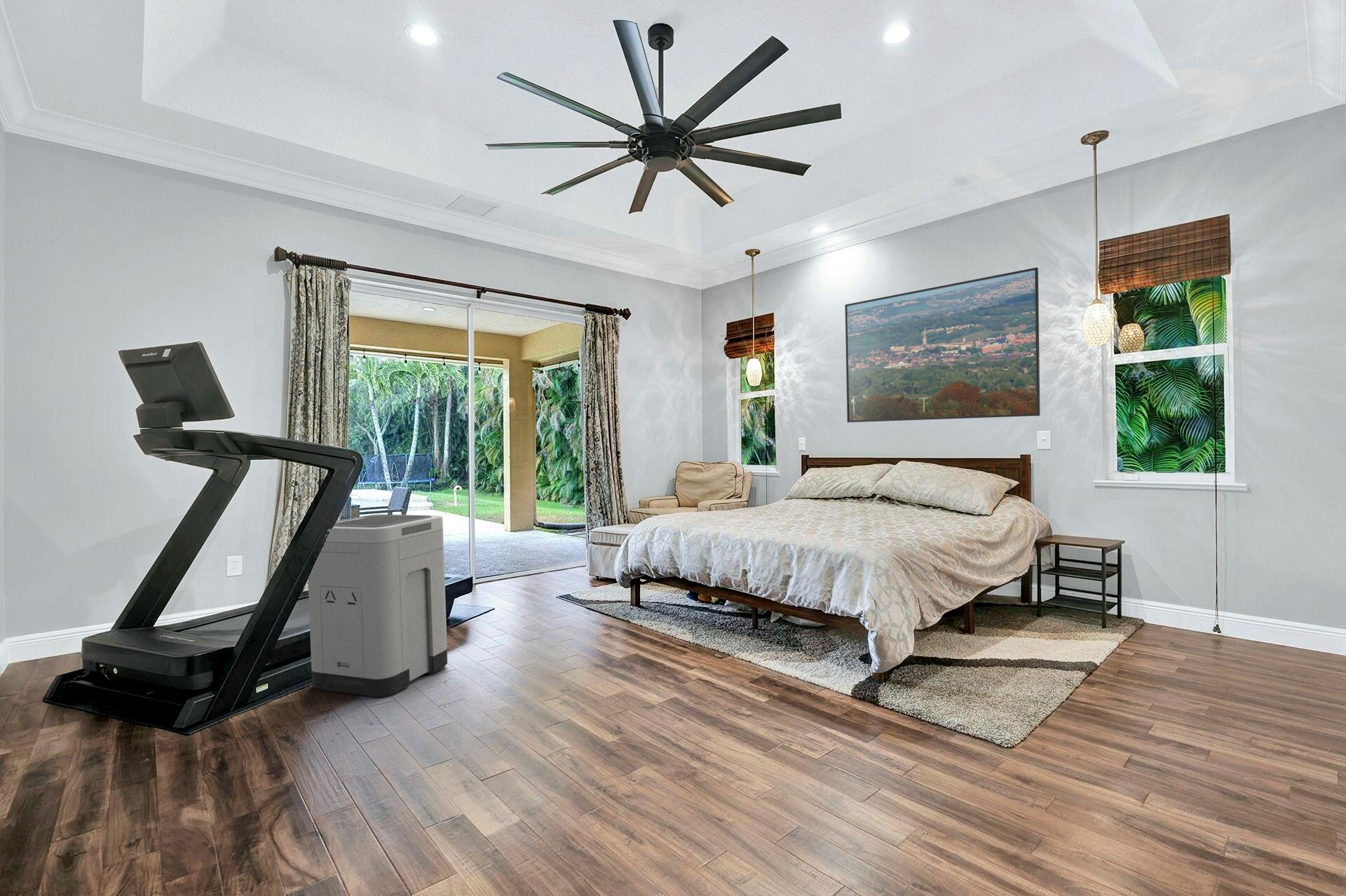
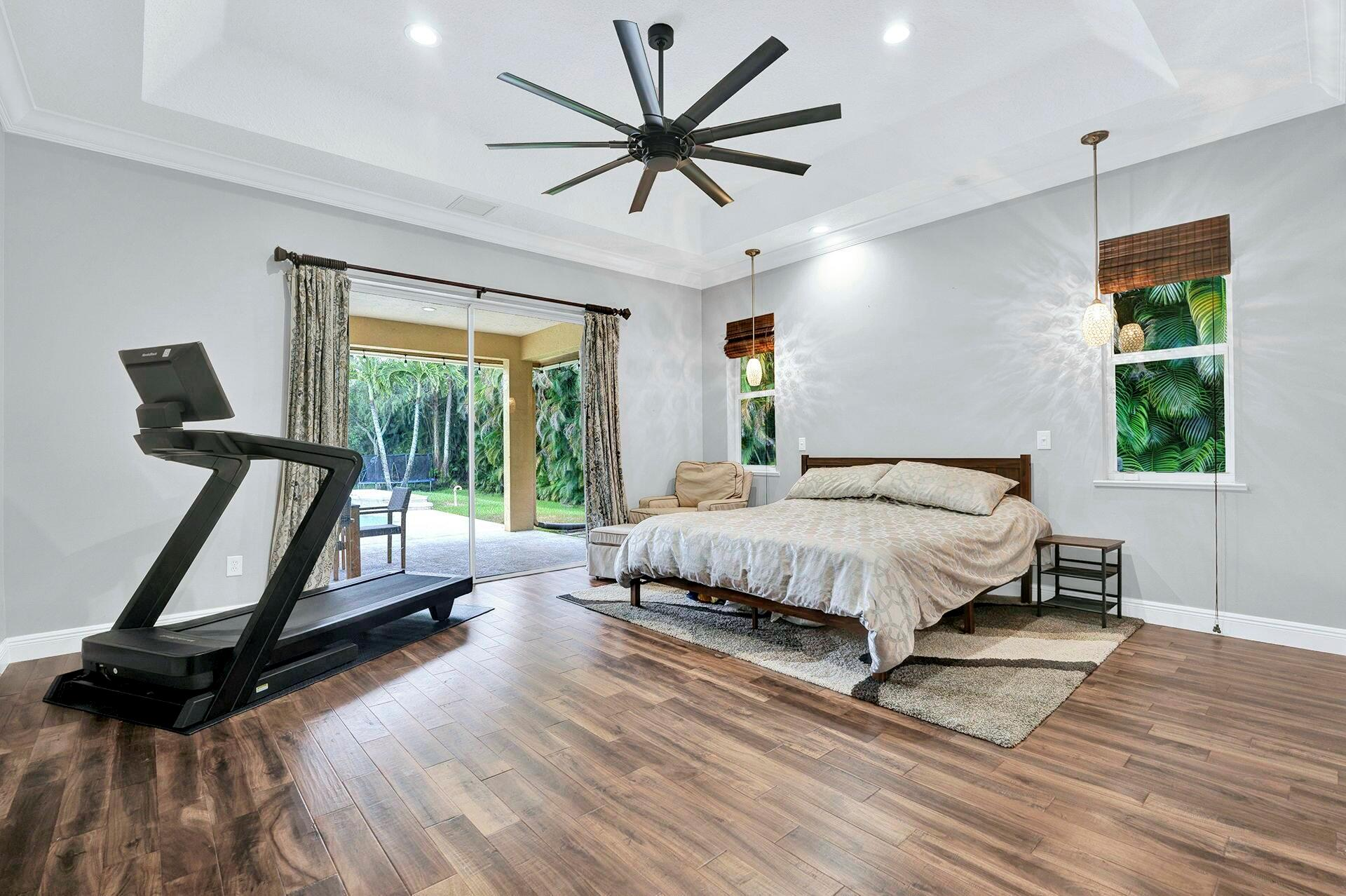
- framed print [844,266,1041,423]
- trash can [308,514,448,698]
